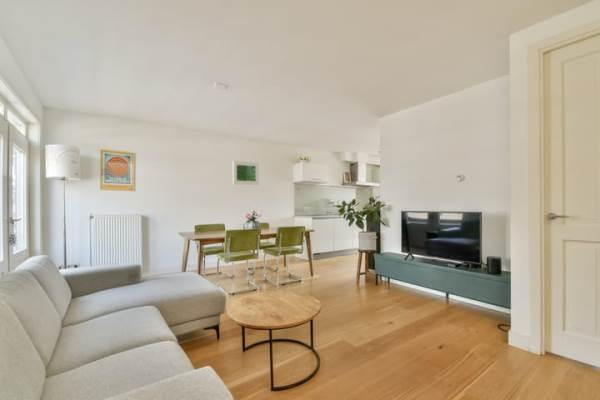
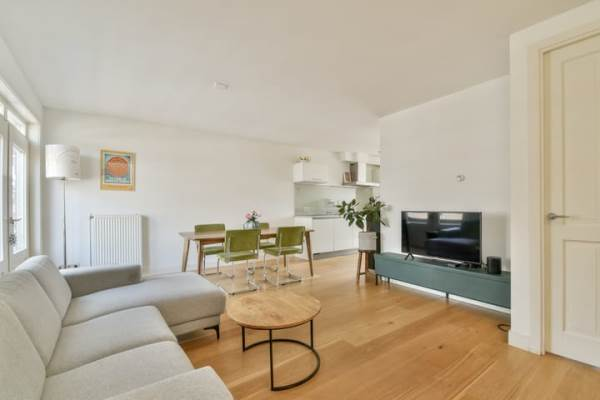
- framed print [232,160,260,186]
